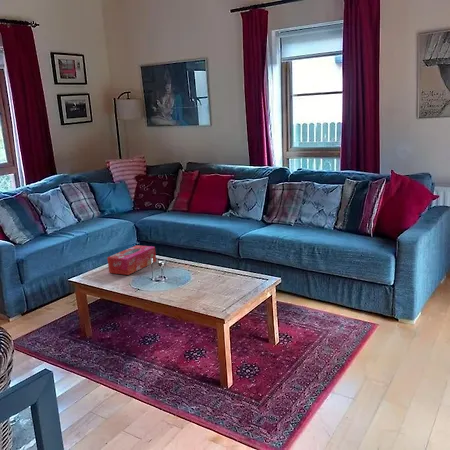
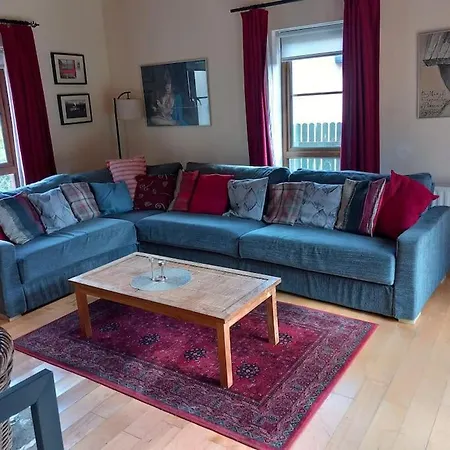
- tissue box [106,244,157,276]
